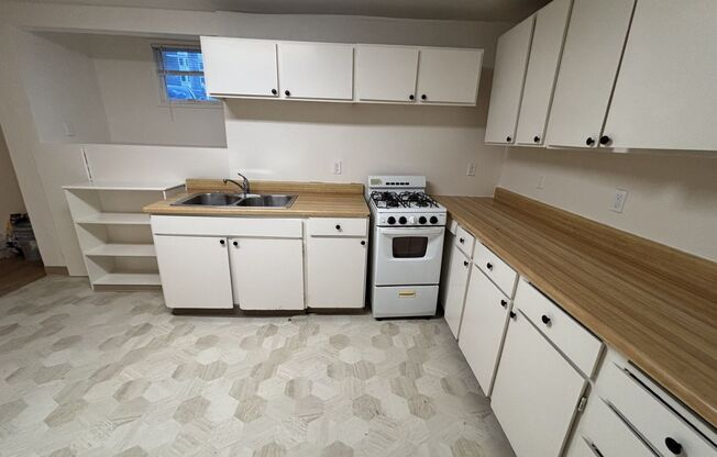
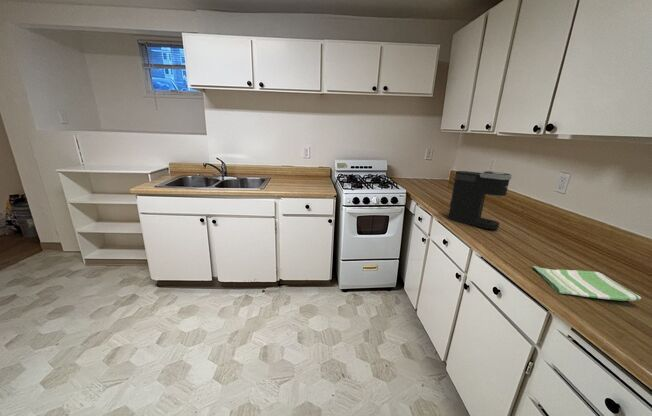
+ coffee maker [447,170,513,231]
+ dish towel [532,265,642,302]
